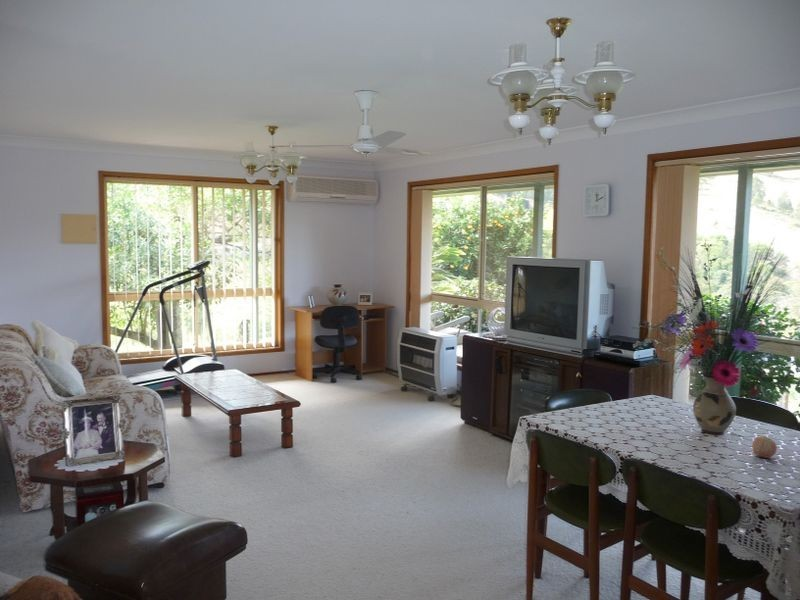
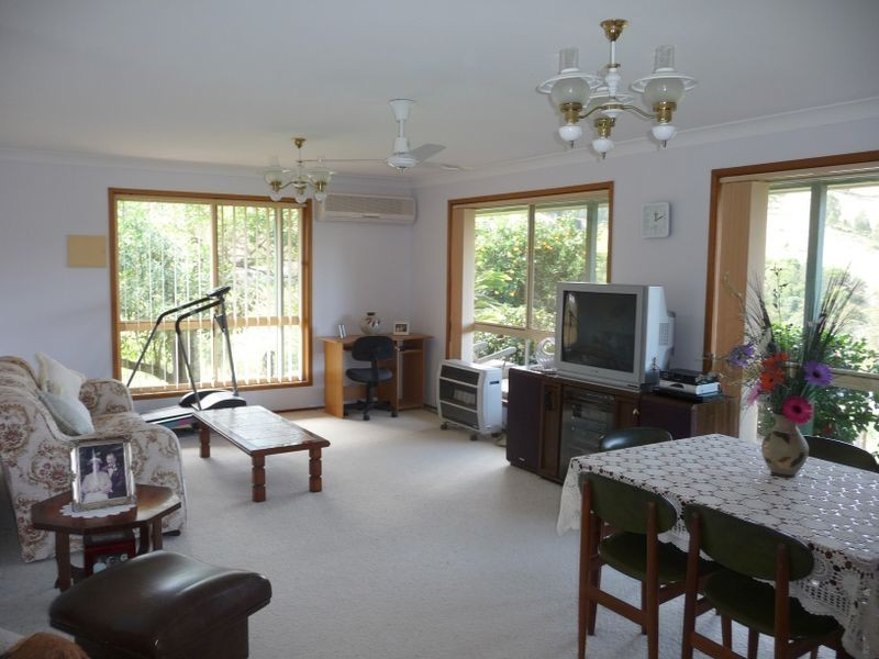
- apple [751,435,778,459]
